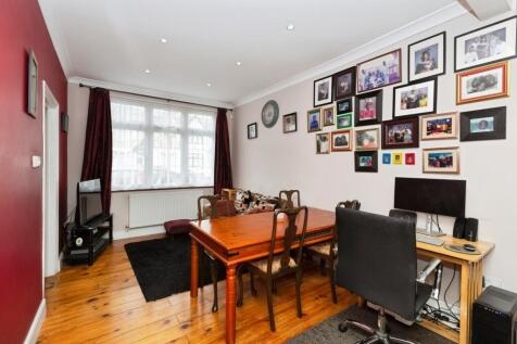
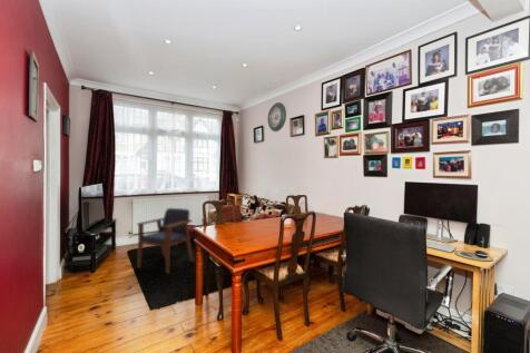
+ armchair [136,207,195,275]
